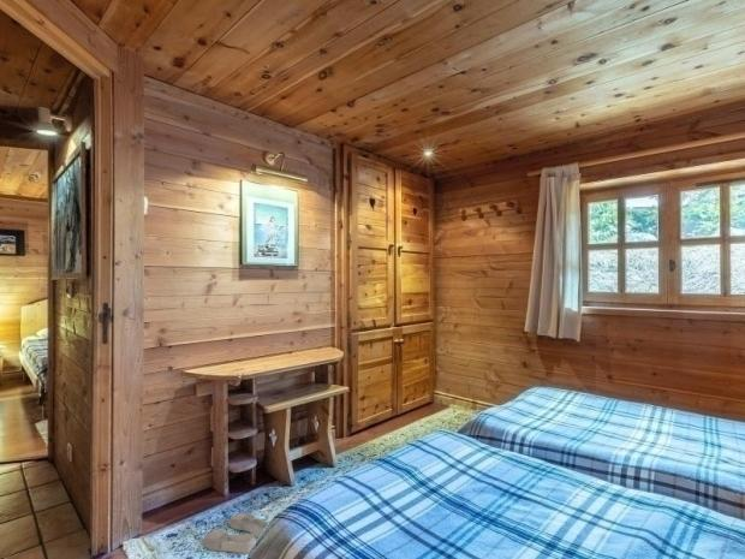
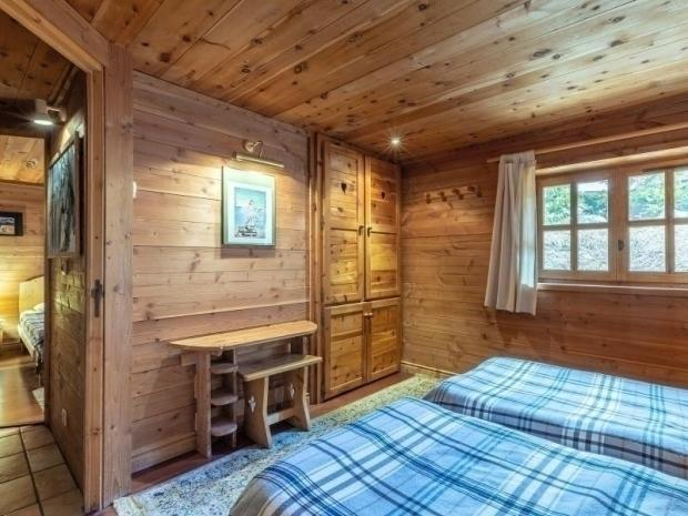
- slippers [201,512,270,554]
